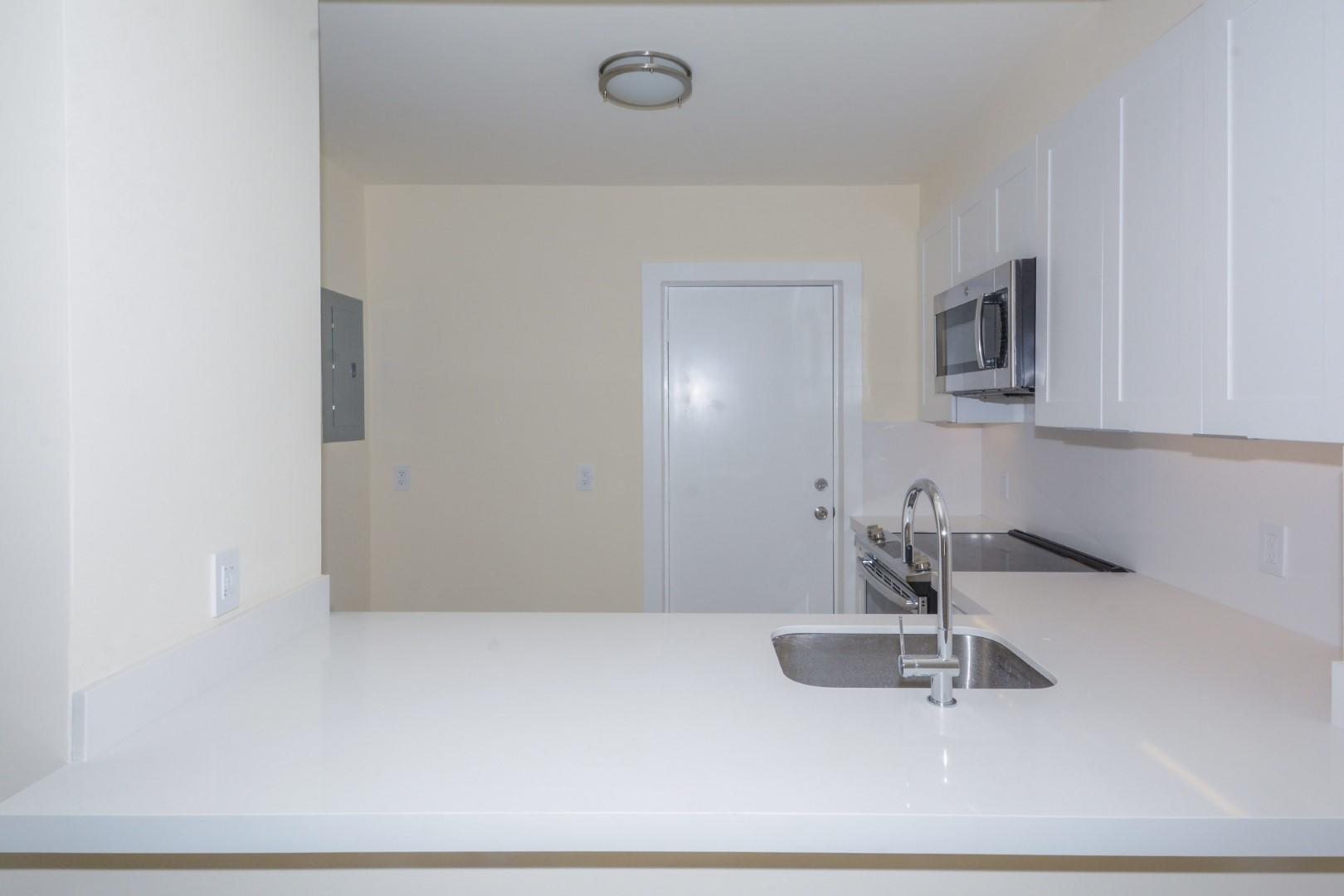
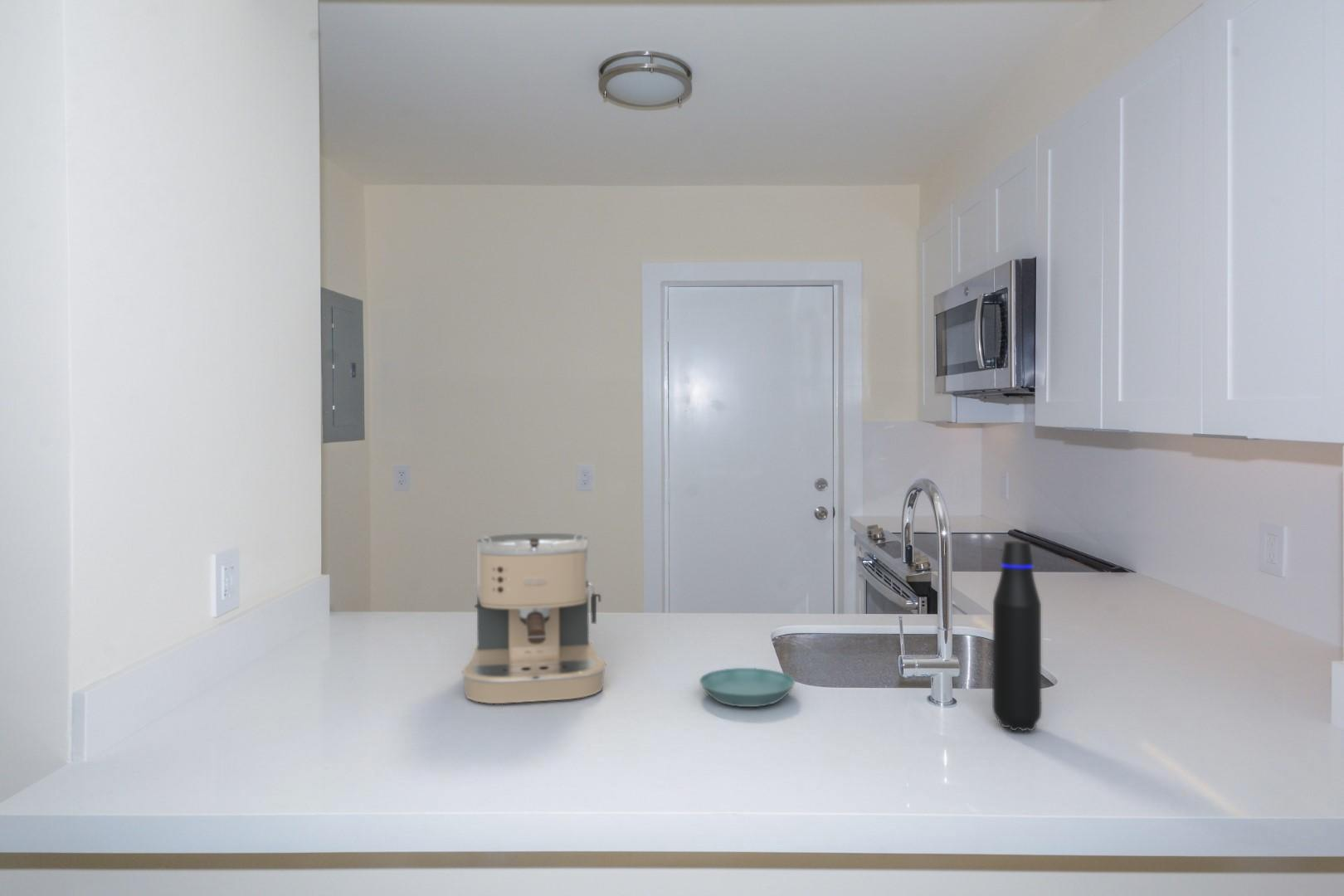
+ water bottle [991,540,1042,732]
+ coffee maker [460,533,606,704]
+ saucer [699,667,796,708]
